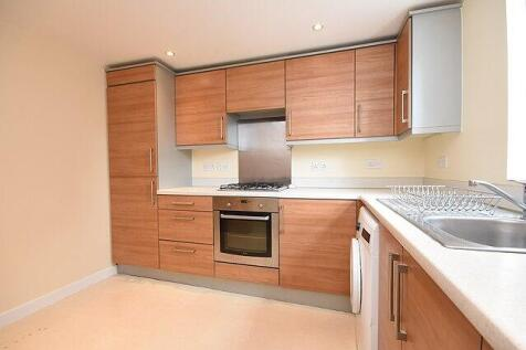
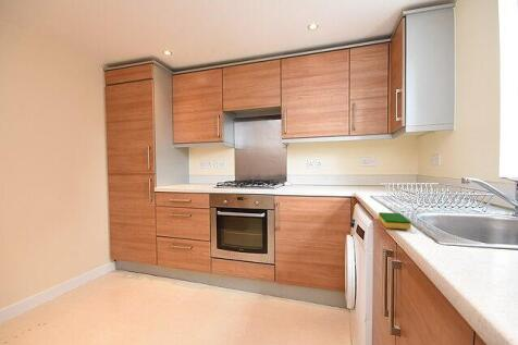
+ dish sponge [378,211,412,231]
